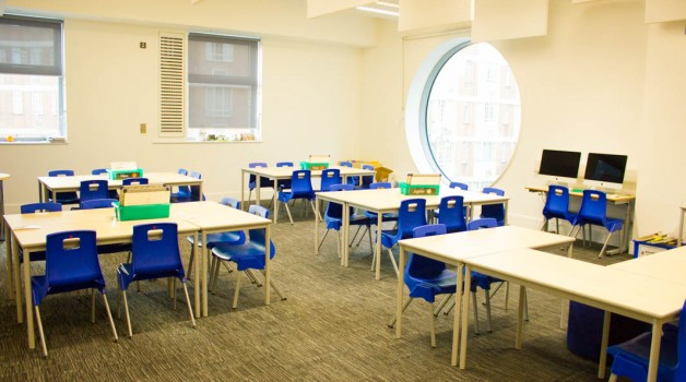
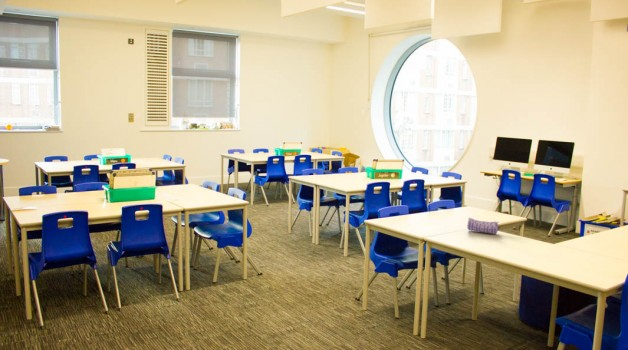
+ pencil case [466,217,501,235]
